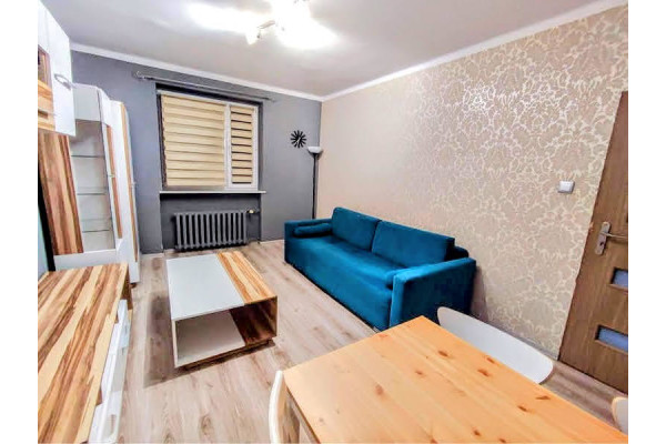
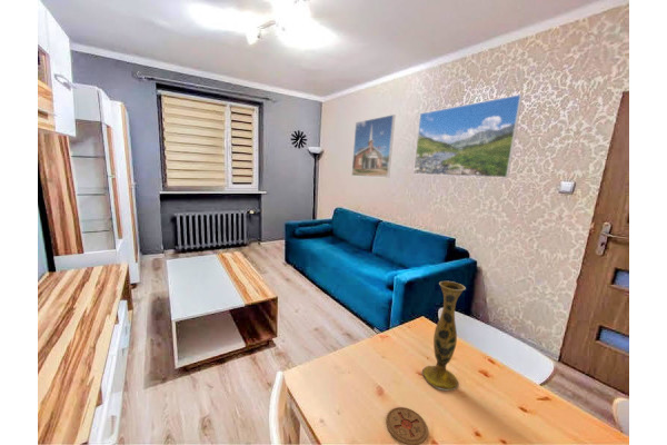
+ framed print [350,113,397,179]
+ coaster [385,406,429,445]
+ vase [420,280,467,392]
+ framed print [412,93,524,179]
